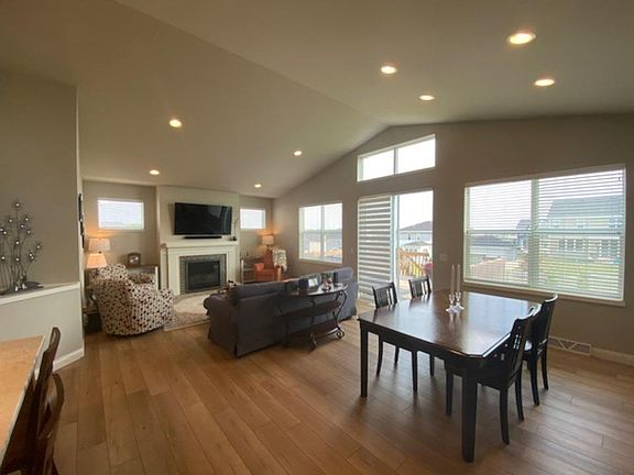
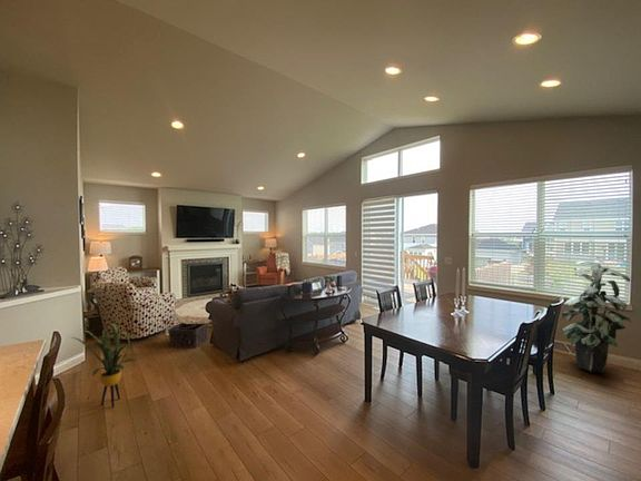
+ basket [167,322,209,349]
+ indoor plant [555,261,632,374]
+ house plant [71,321,138,409]
